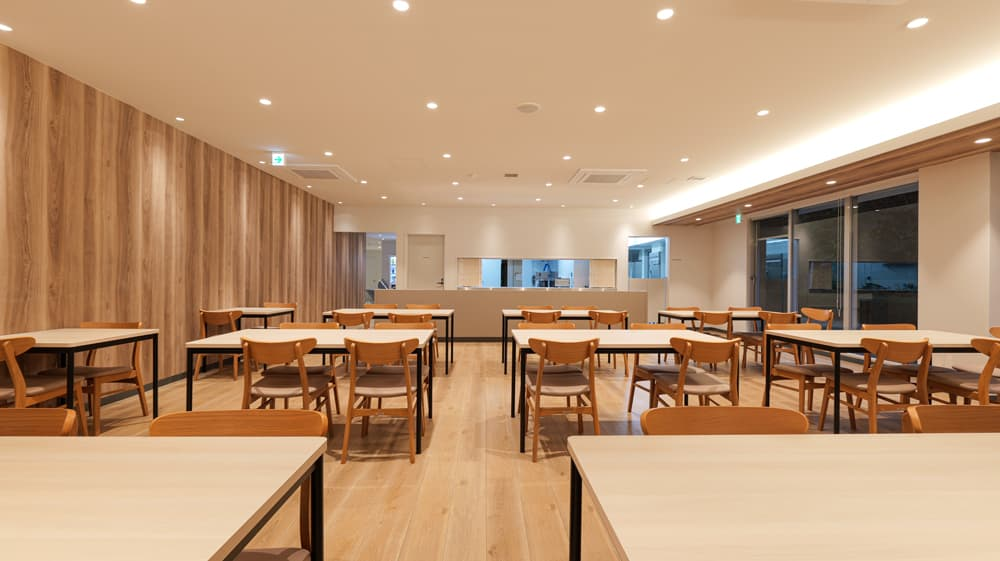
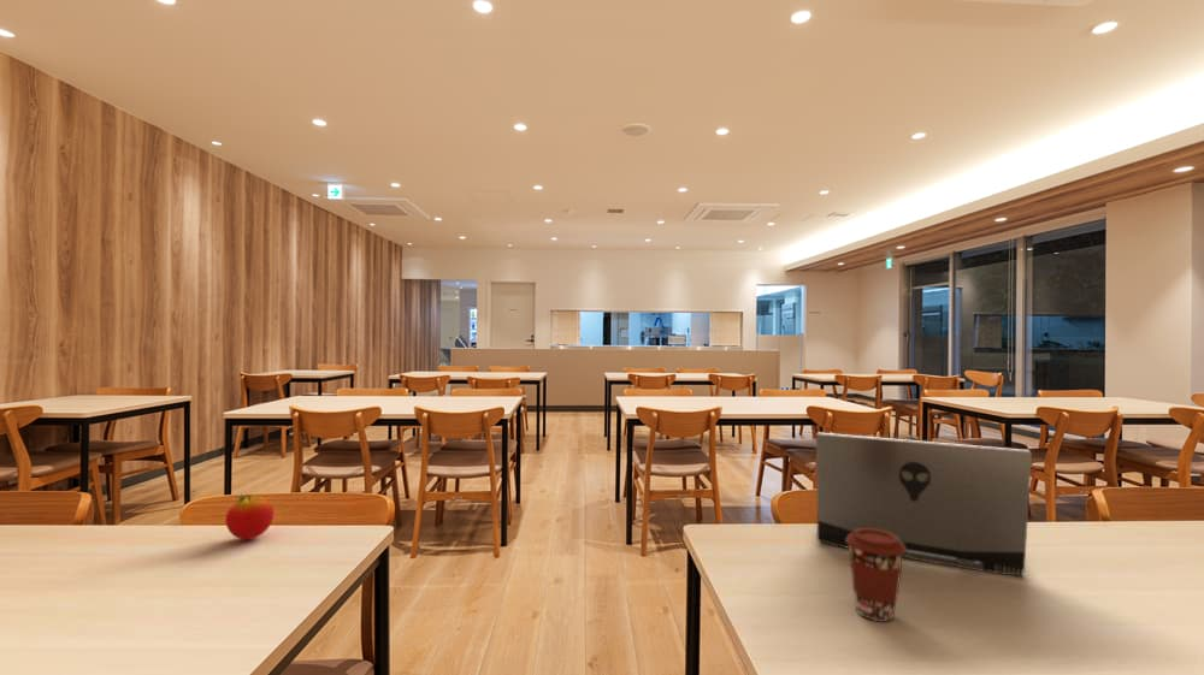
+ apple [224,492,275,540]
+ coffee cup [845,528,907,623]
+ laptop computer [815,431,1033,576]
